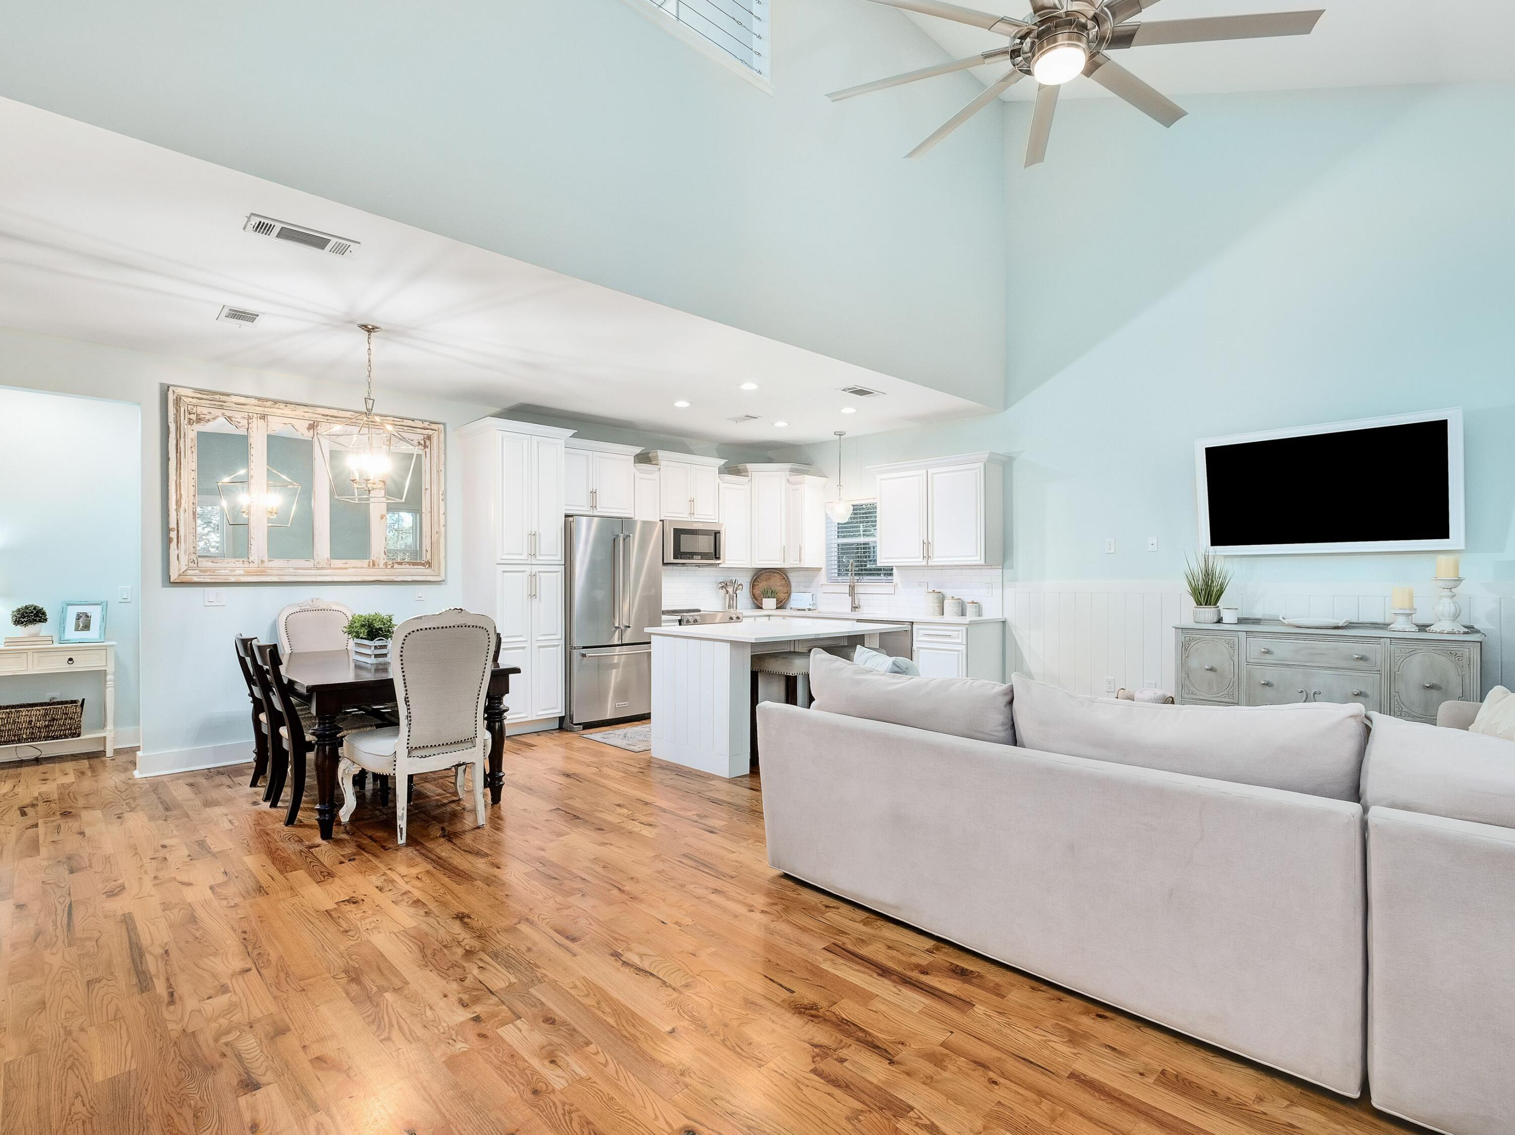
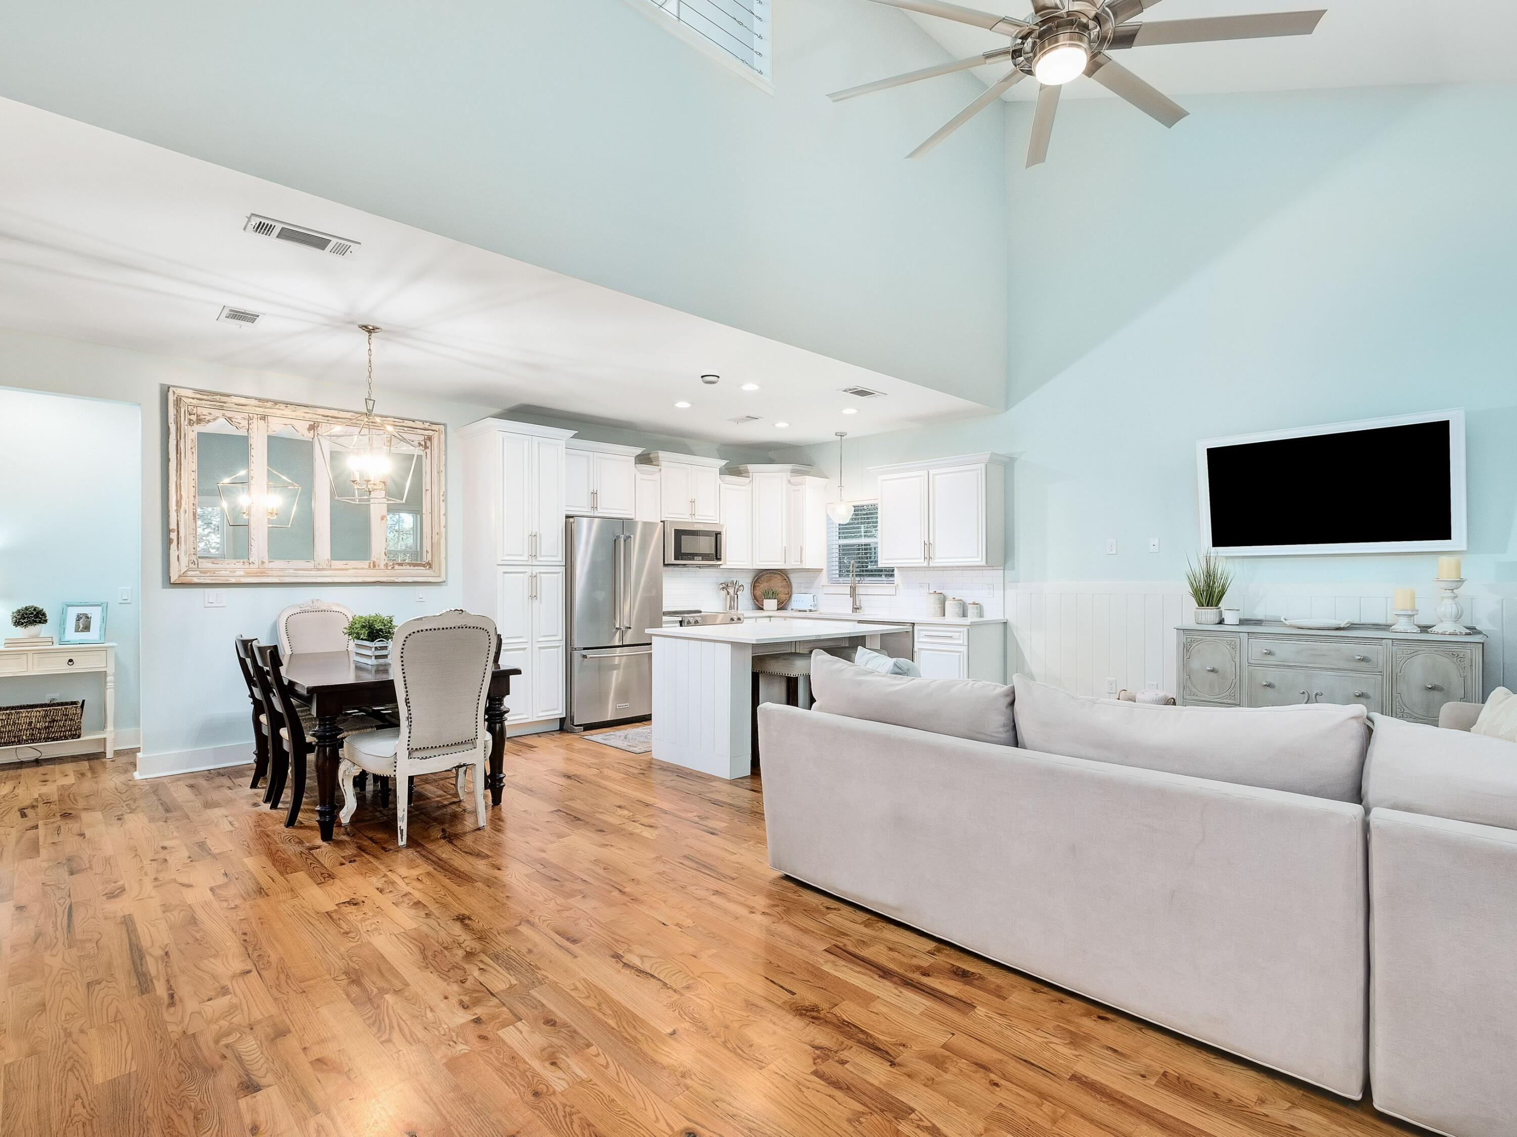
+ smoke detector [700,369,720,385]
